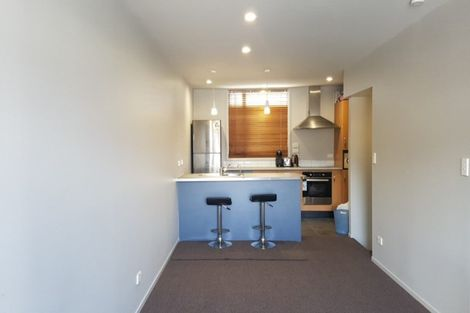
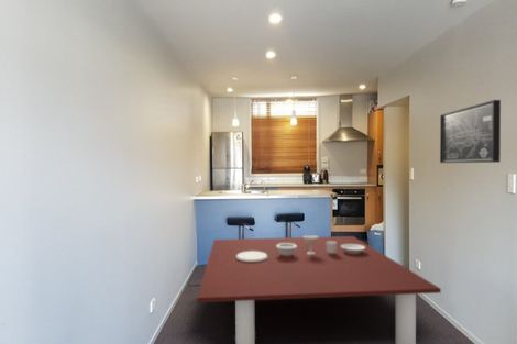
+ dining table [196,234,442,344]
+ wall art [439,99,502,164]
